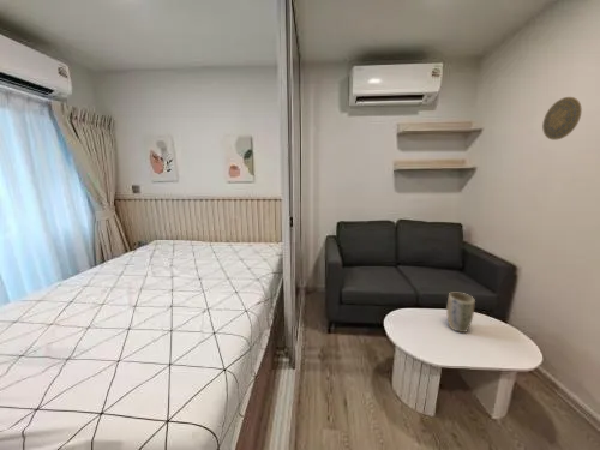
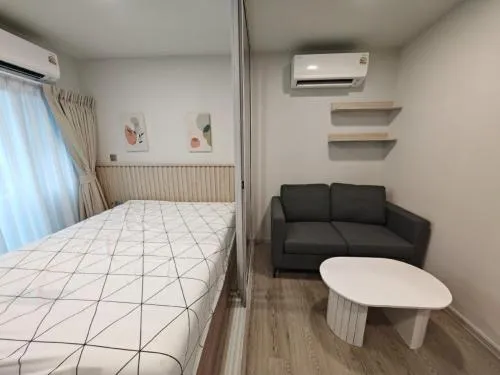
- plant pot [445,292,476,334]
- decorative plate [541,96,583,142]
